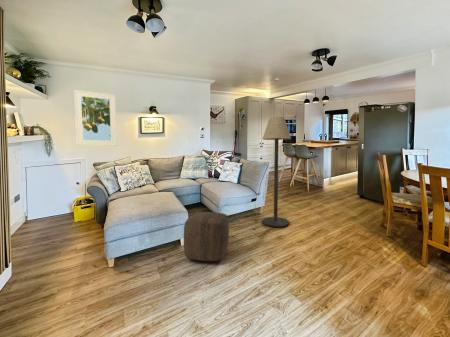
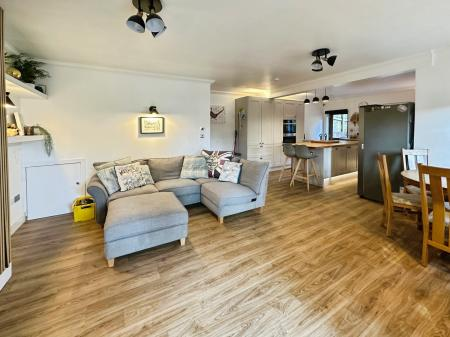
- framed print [73,89,118,147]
- floor lamp [261,116,292,228]
- ottoman [183,211,230,262]
